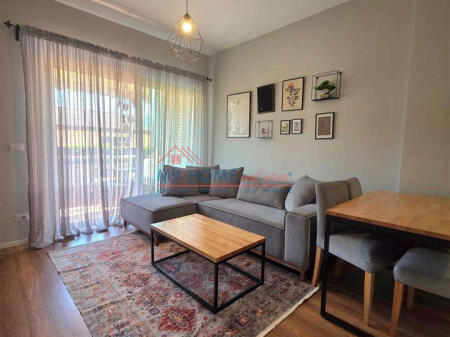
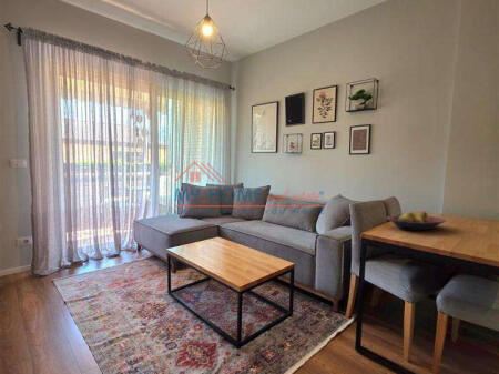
+ fruit bowl [386,211,447,231]
